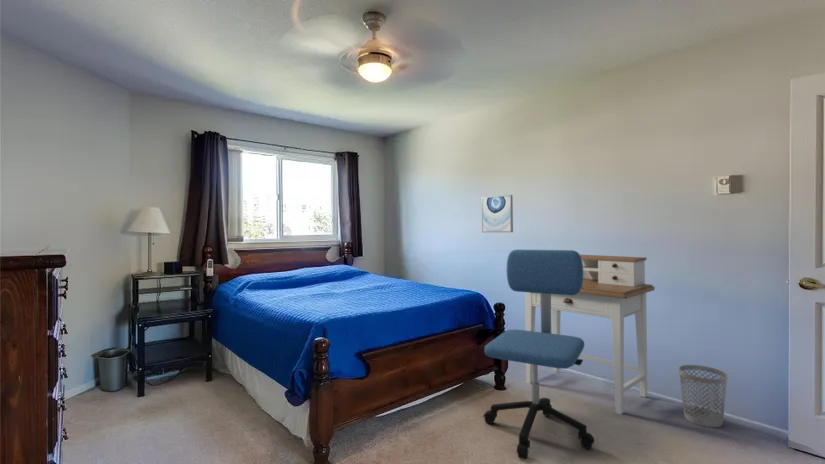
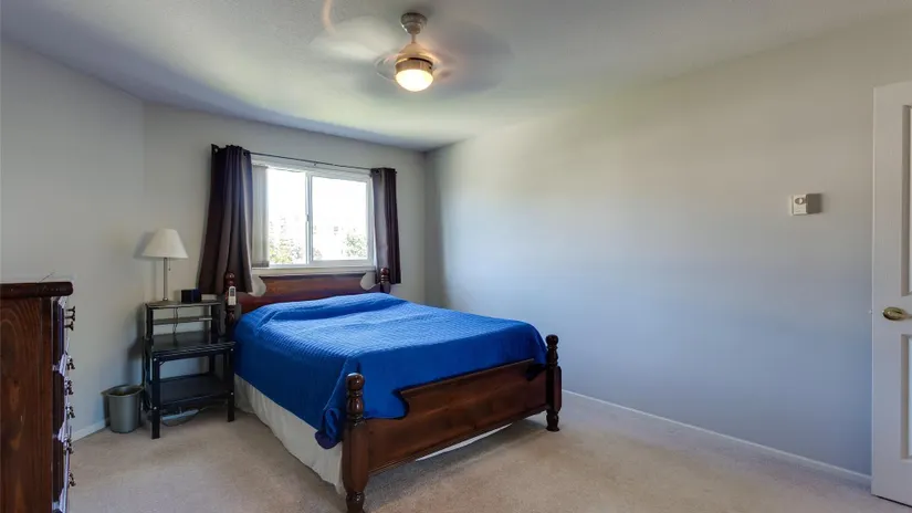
- office chair [482,249,595,460]
- wastebasket [678,364,728,429]
- wall art [481,194,514,233]
- desk [524,254,656,415]
